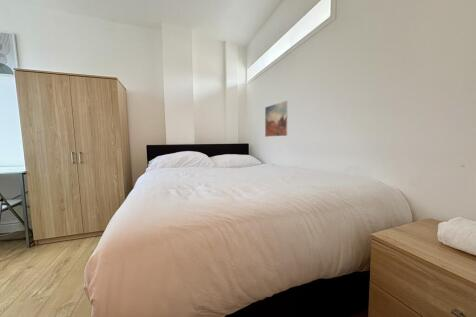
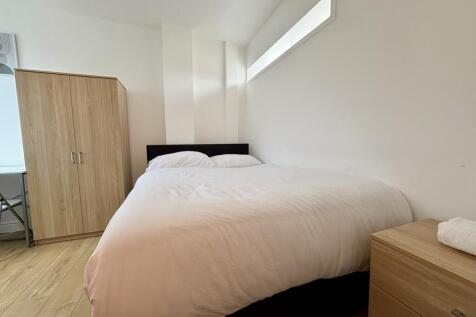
- wall art [264,100,289,137]
